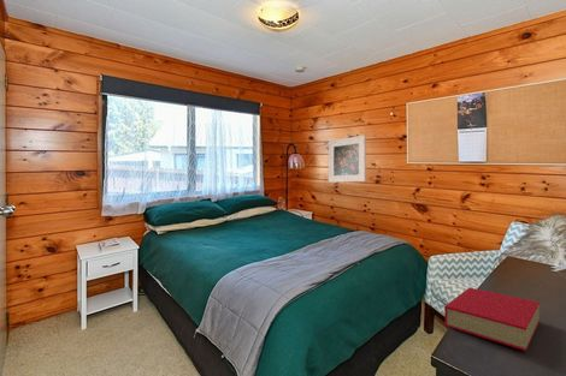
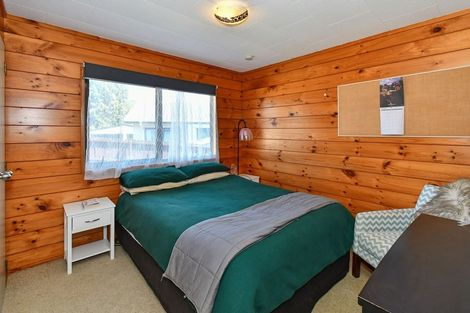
- book [443,287,541,352]
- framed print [328,135,367,184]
